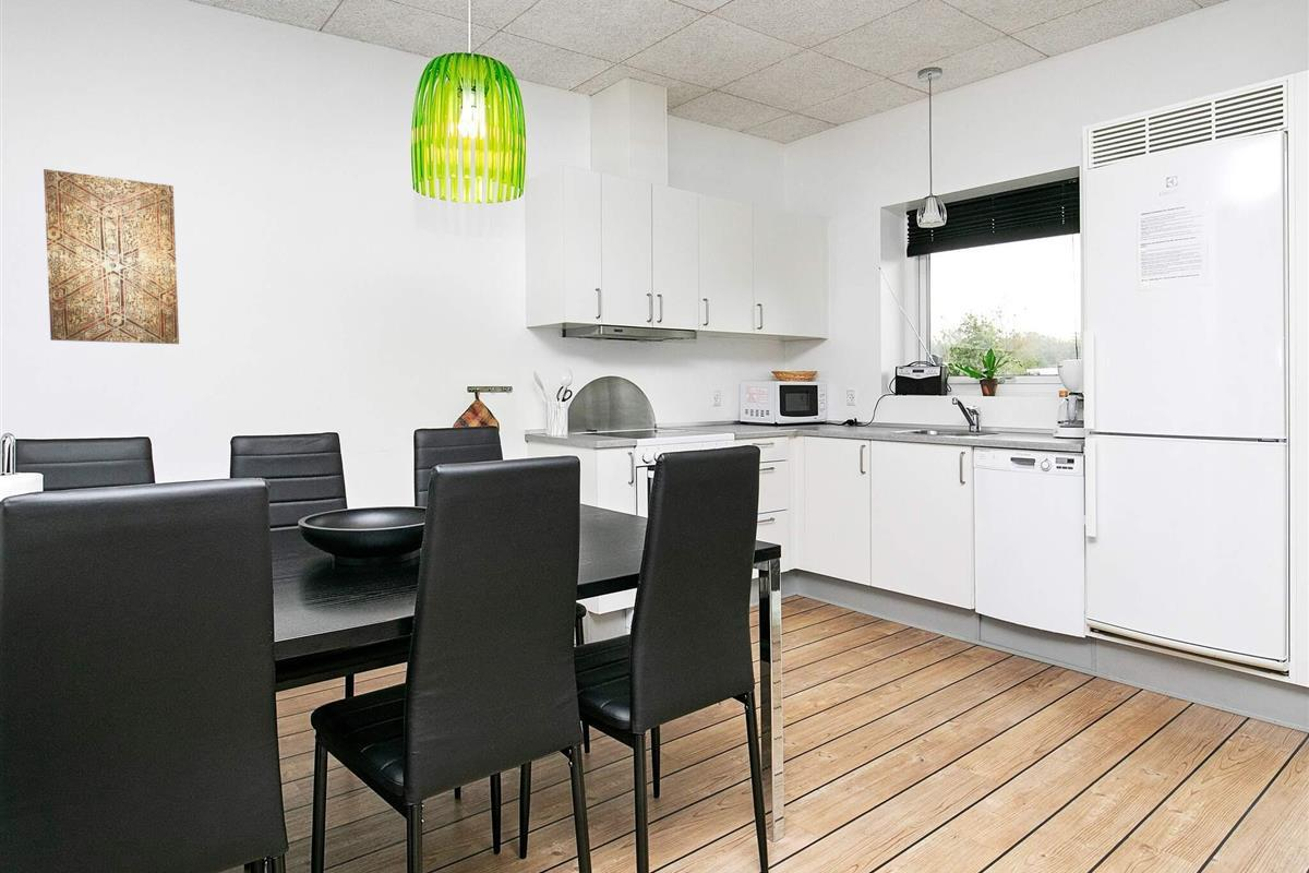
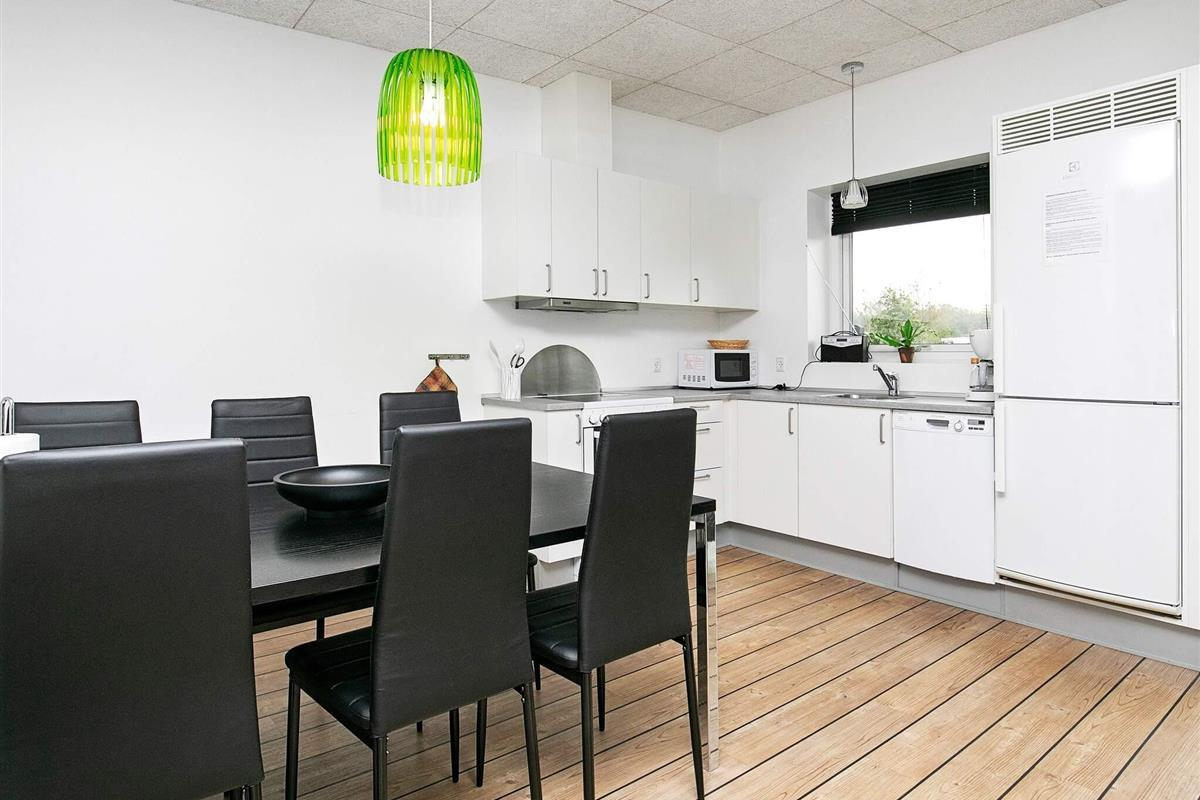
- wall art [43,168,180,345]
